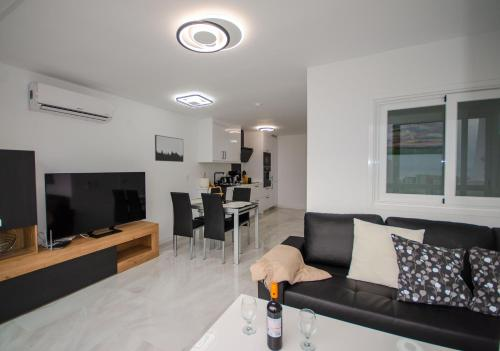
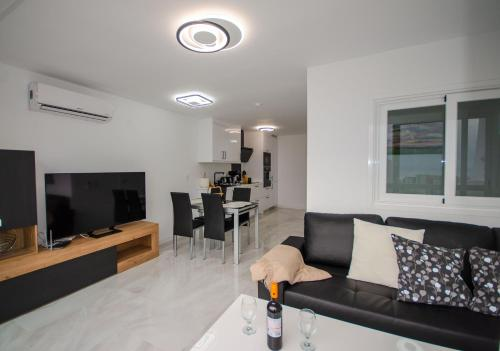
- wall art [154,134,184,163]
